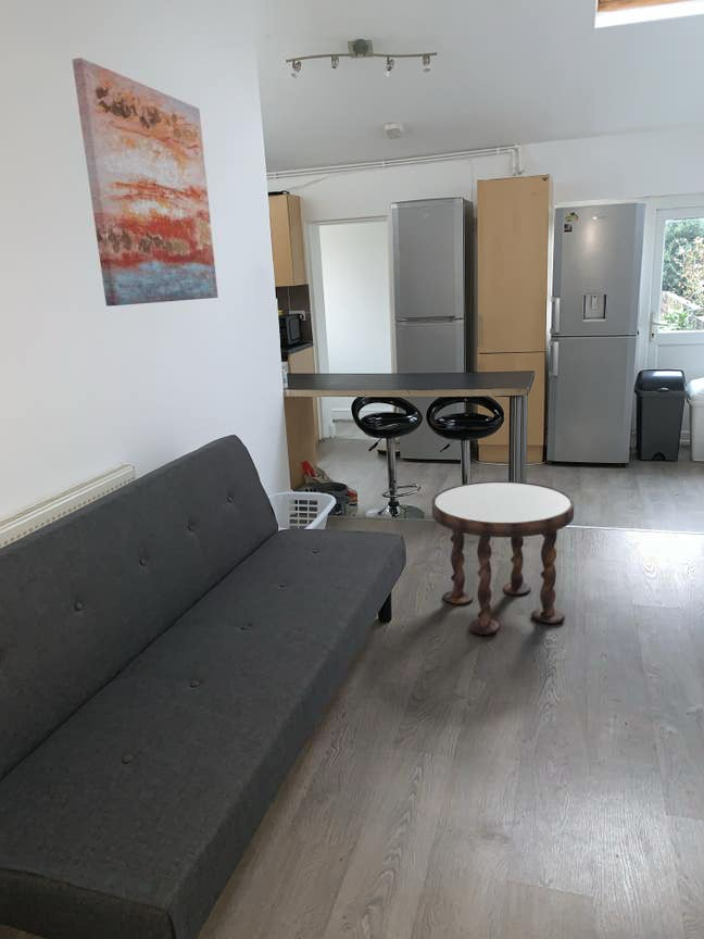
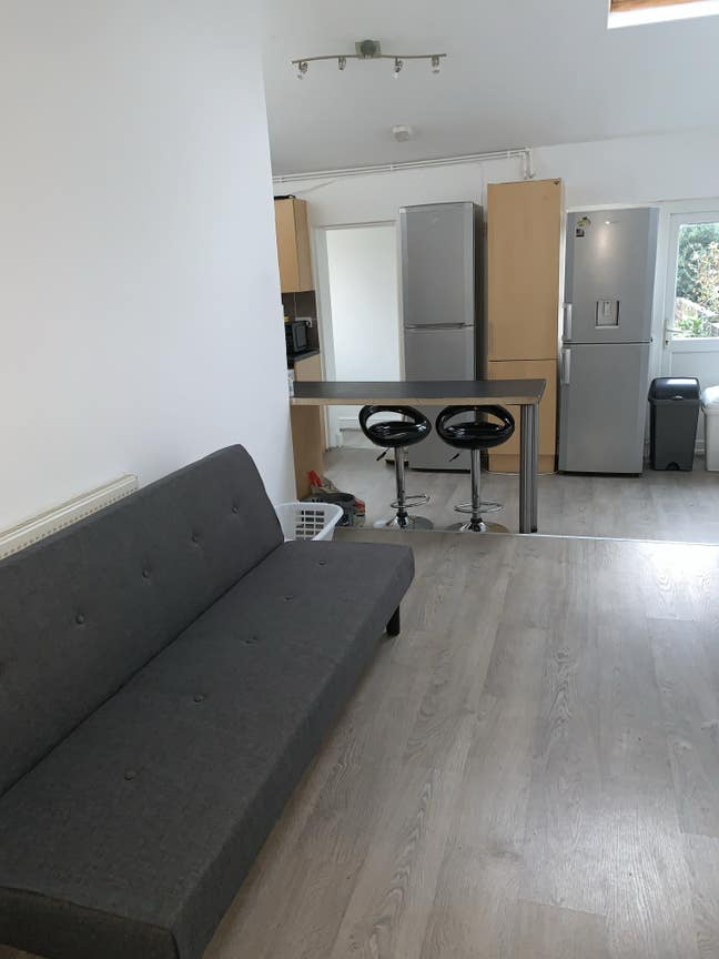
- side table [431,480,575,636]
- wall art [72,57,218,308]
